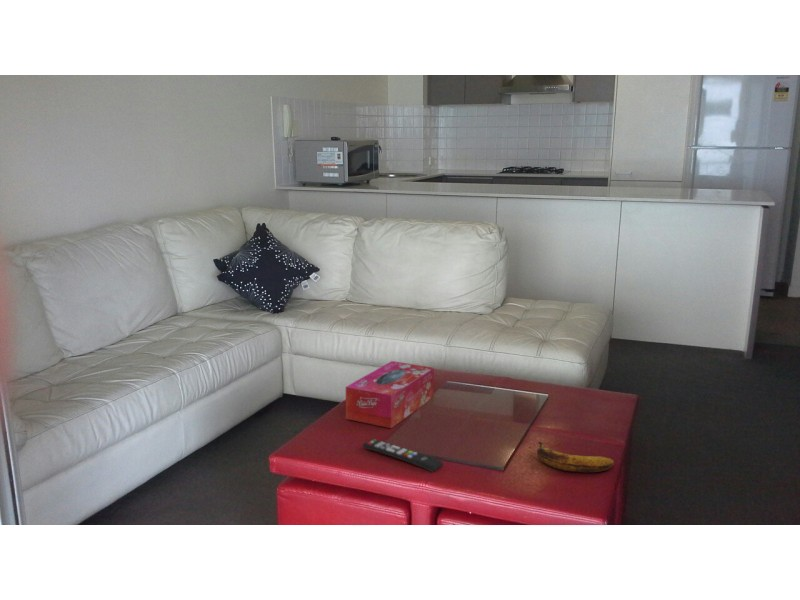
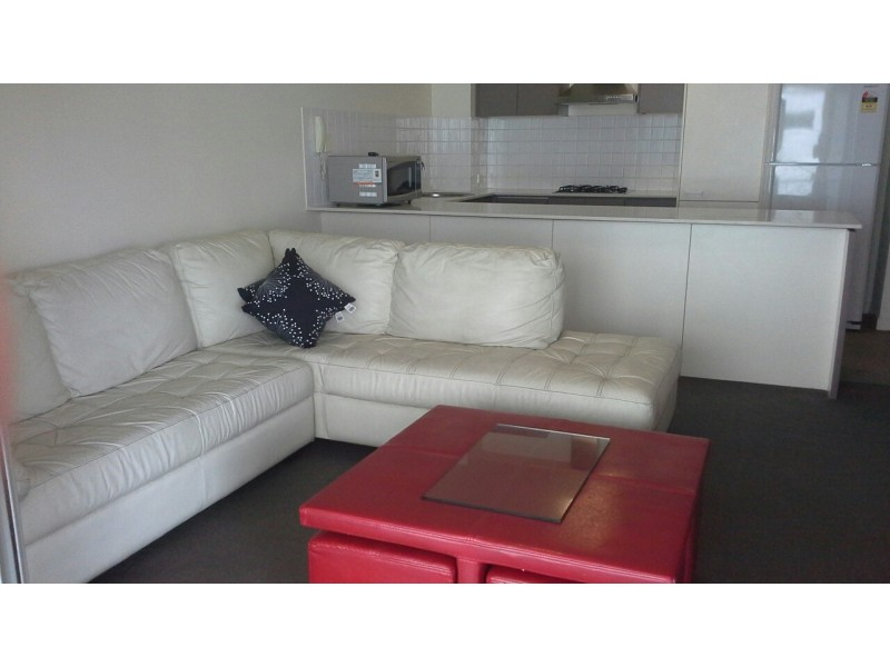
- remote control [362,438,444,473]
- tissue box [345,360,435,429]
- banana [536,441,616,474]
